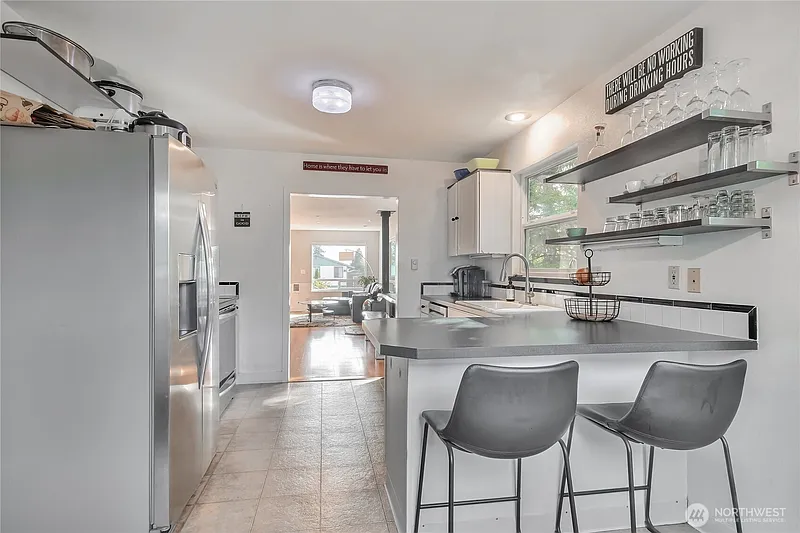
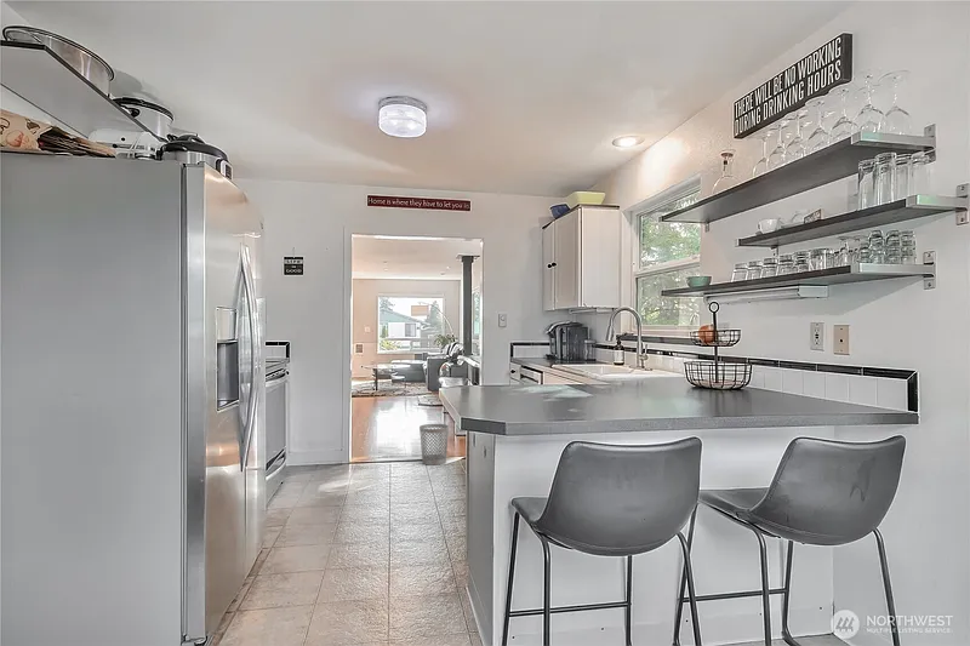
+ wastebasket [418,423,450,467]
